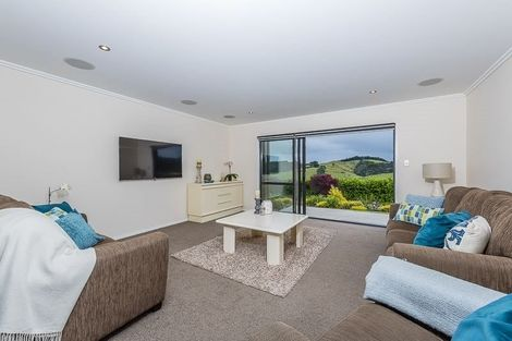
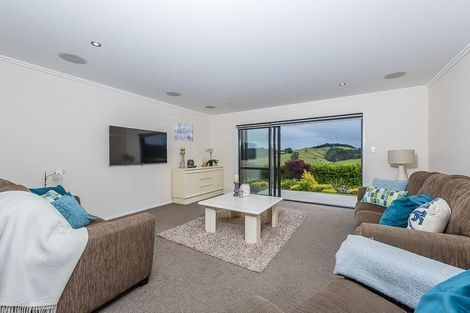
+ wall art [173,121,194,142]
